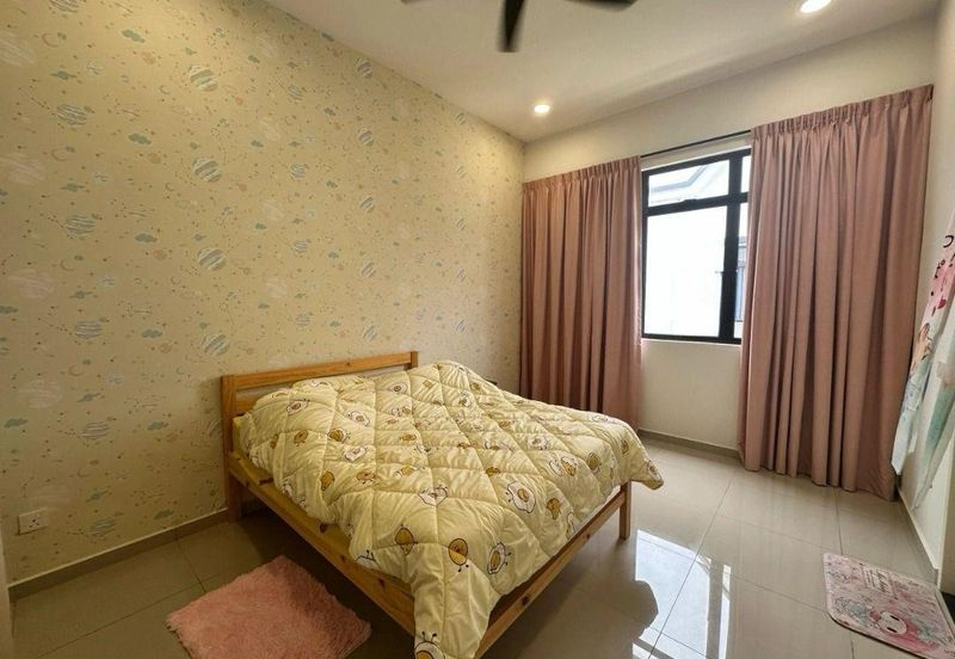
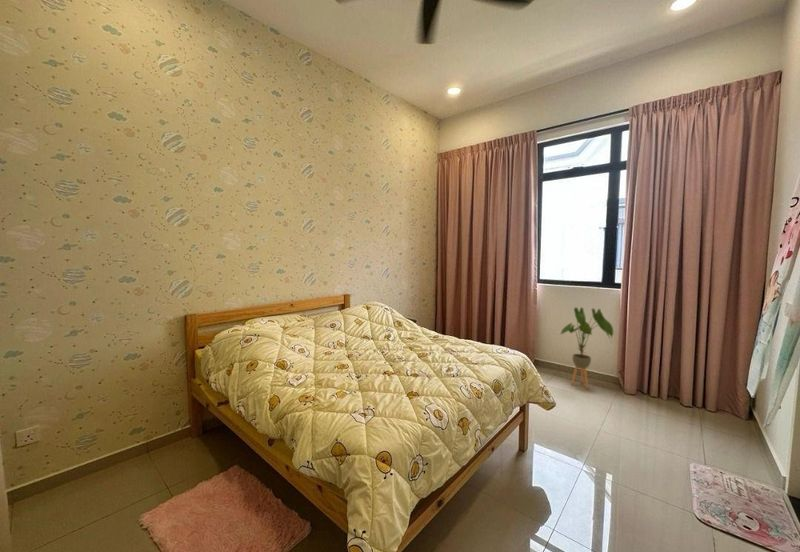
+ house plant [559,306,614,389]
